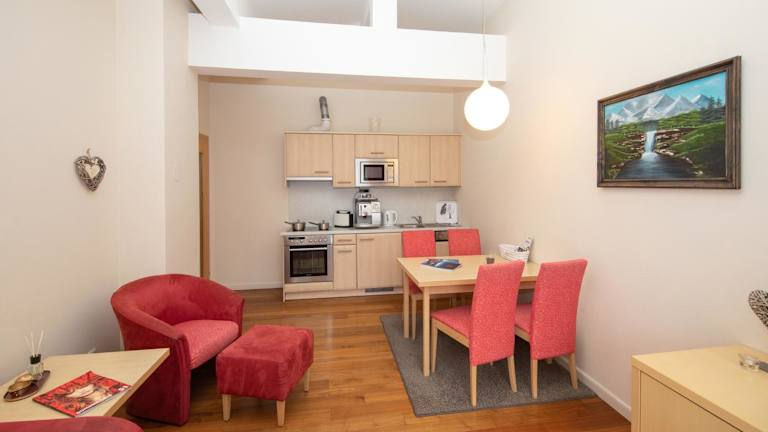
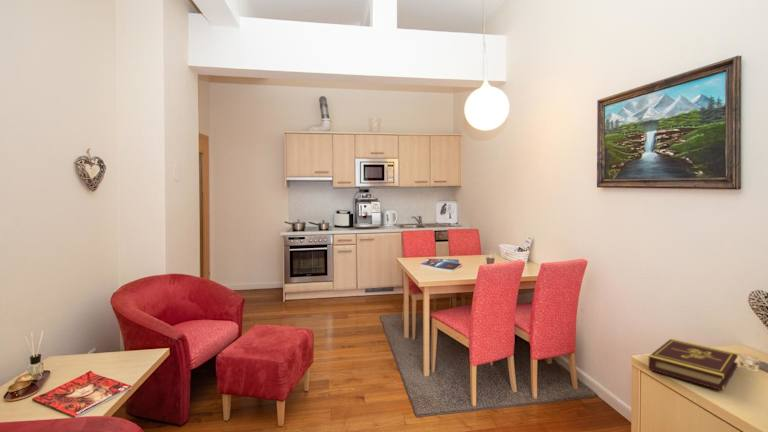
+ book [648,338,739,392]
